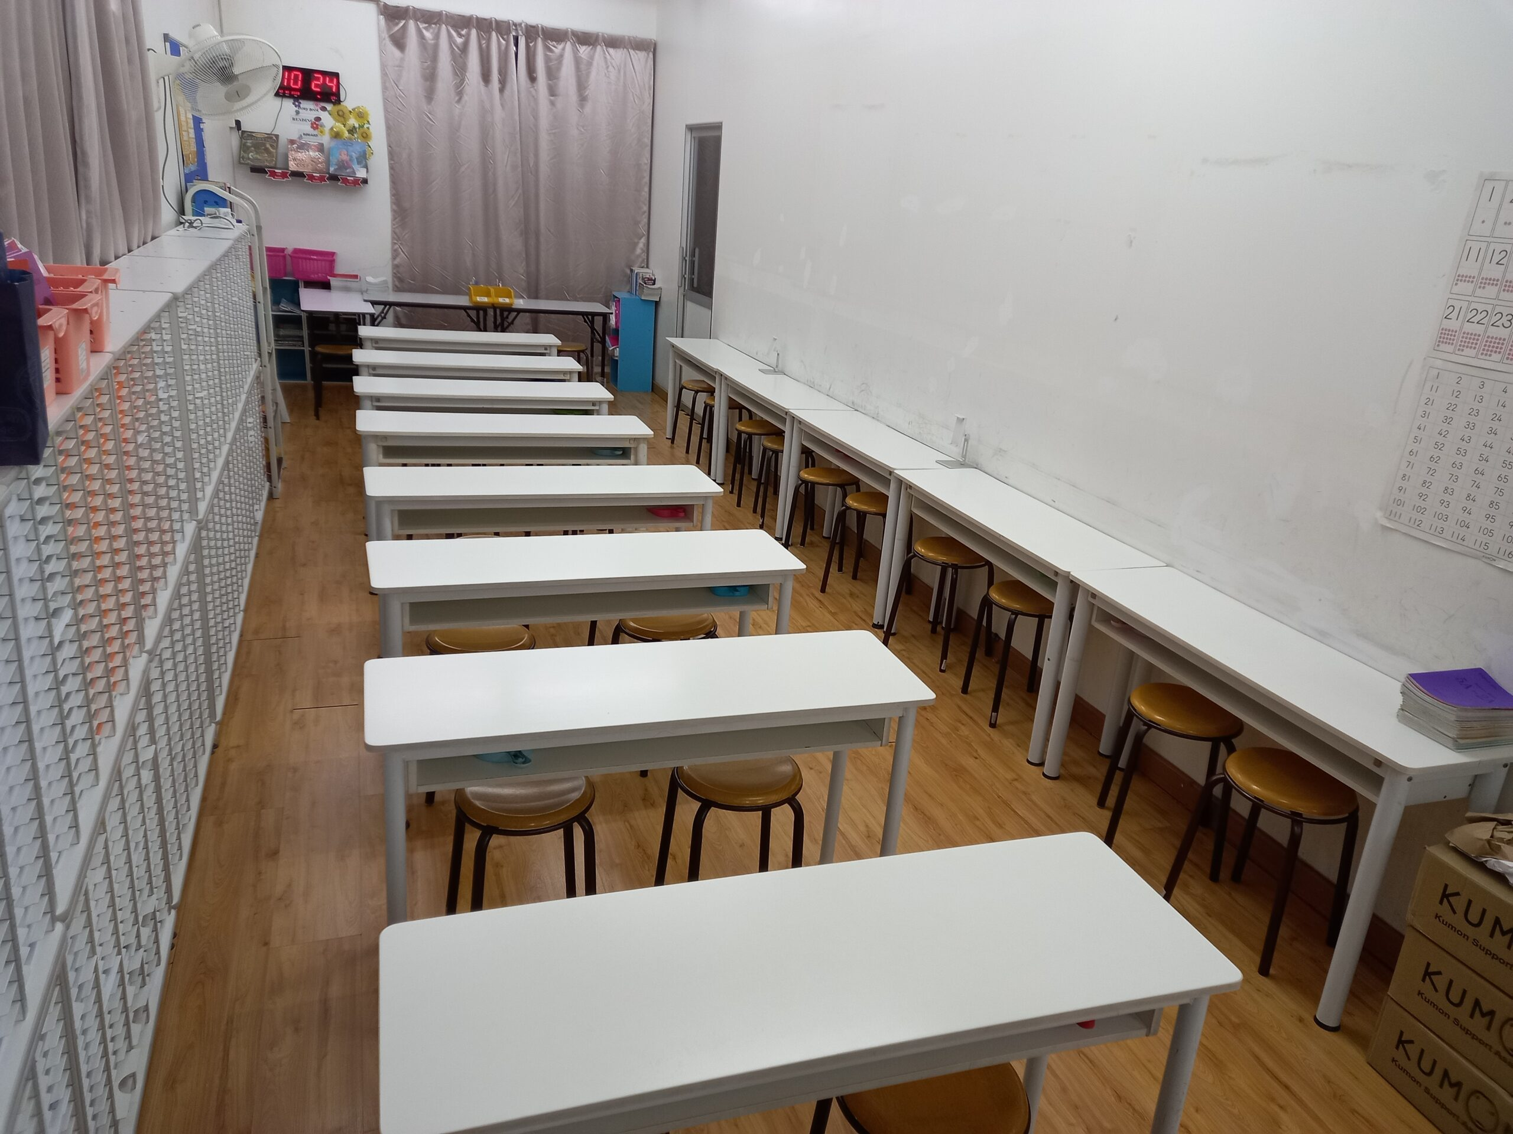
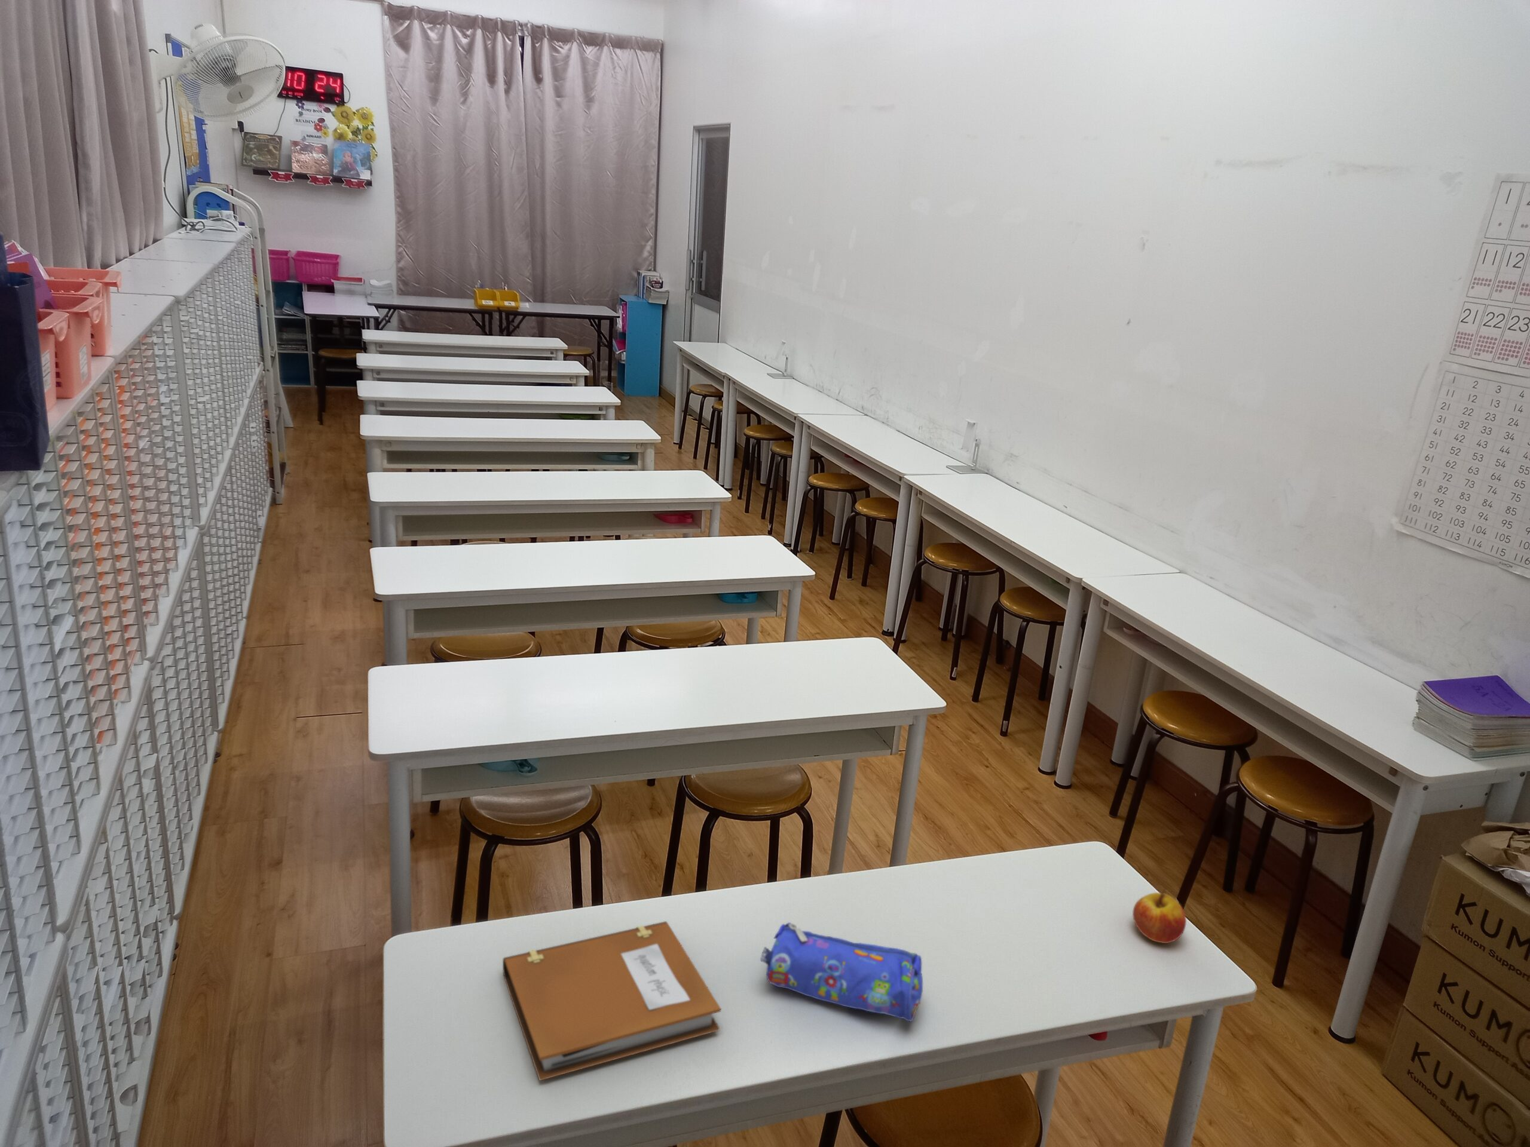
+ pencil case [760,922,923,1022]
+ apple [1132,888,1187,943]
+ notebook [502,920,722,1081]
